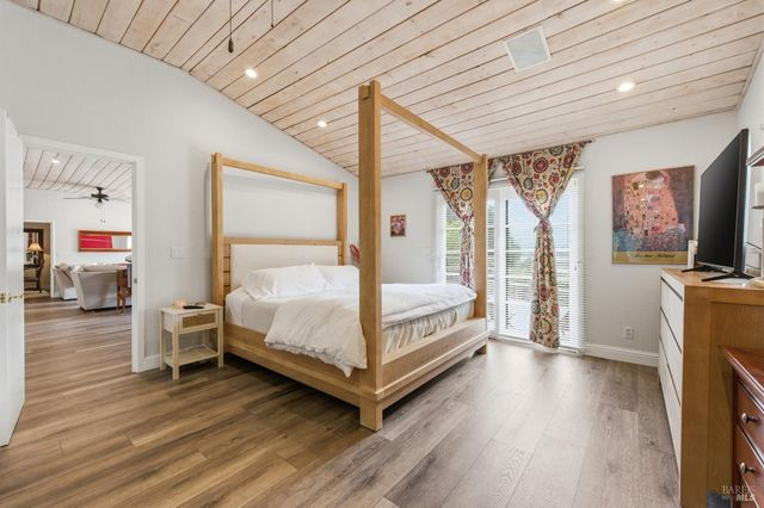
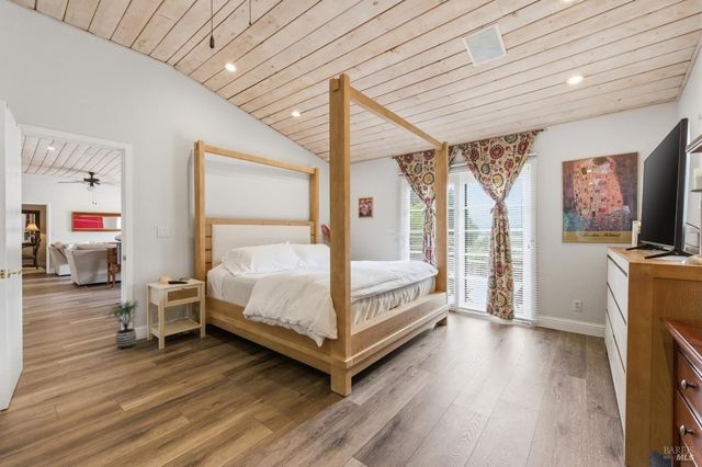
+ potted plant [104,299,141,350]
